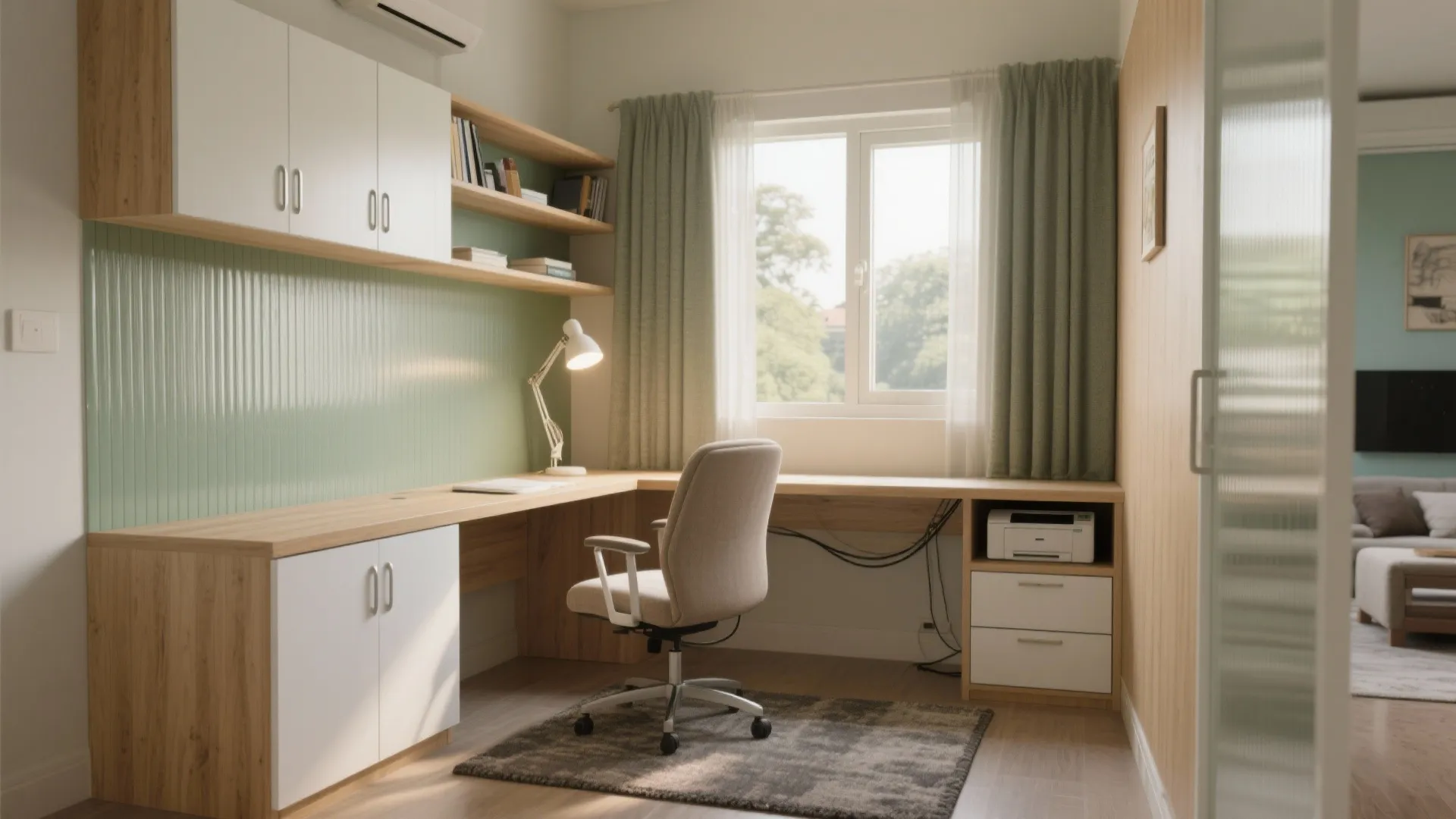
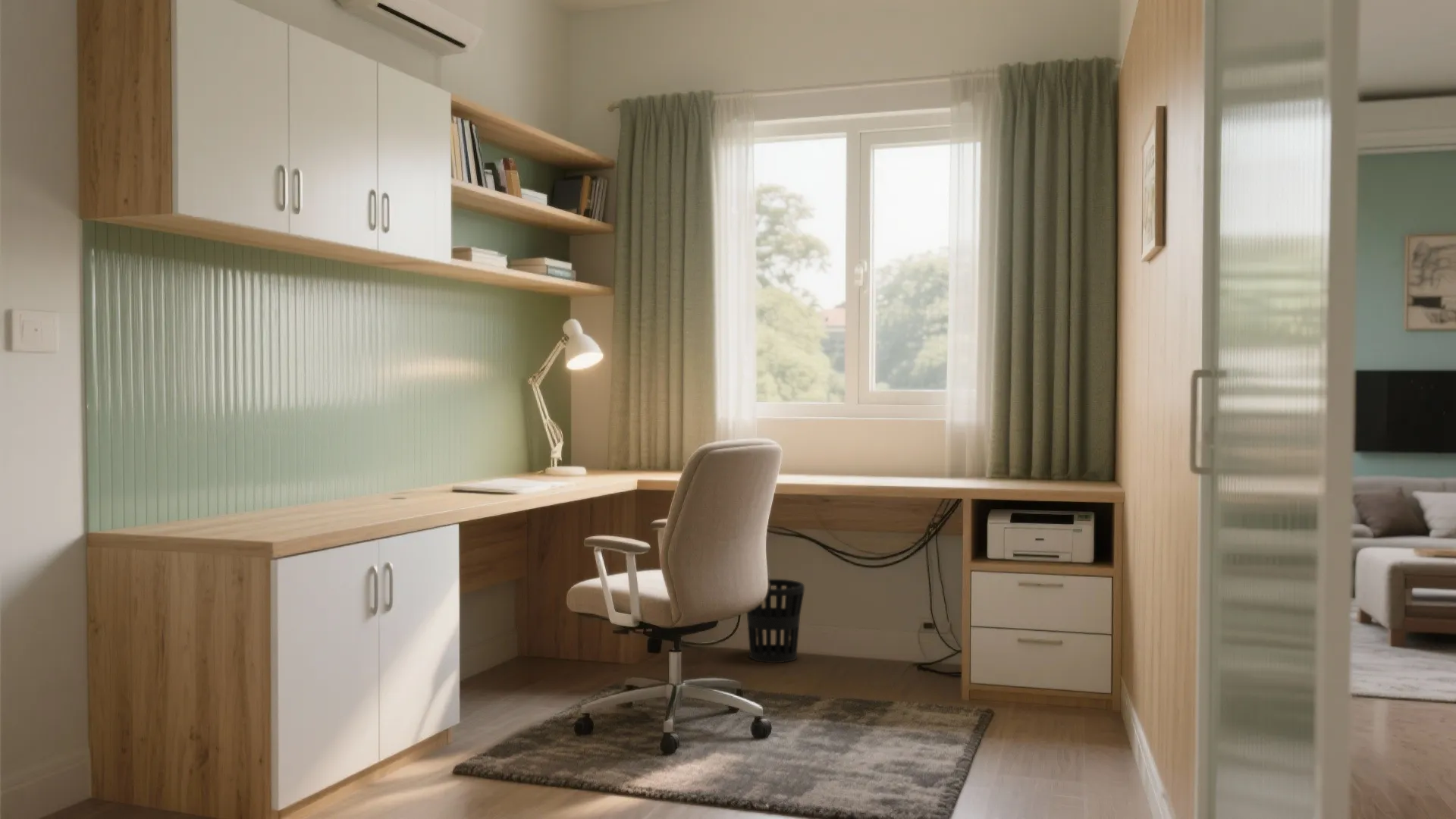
+ wastebasket [746,579,805,664]
